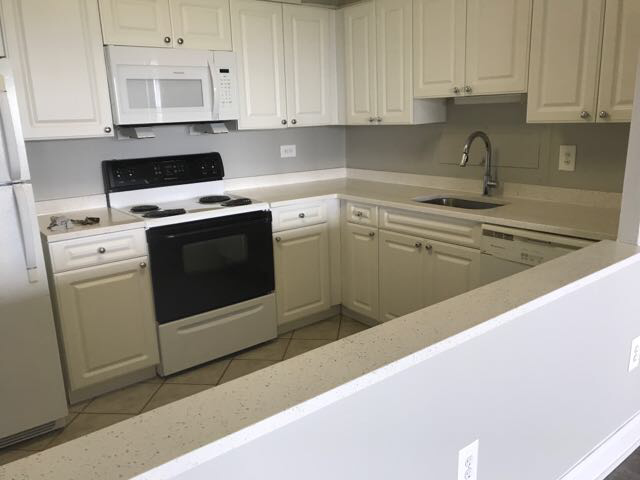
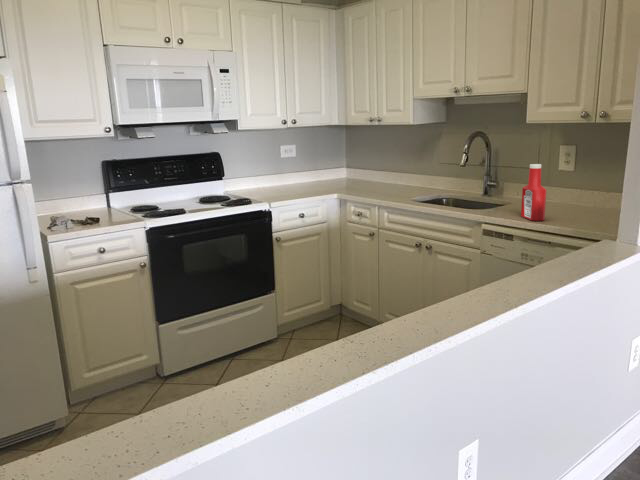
+ soap bottle [520,163,547,222]
